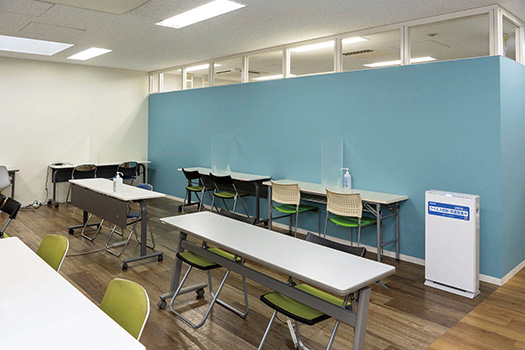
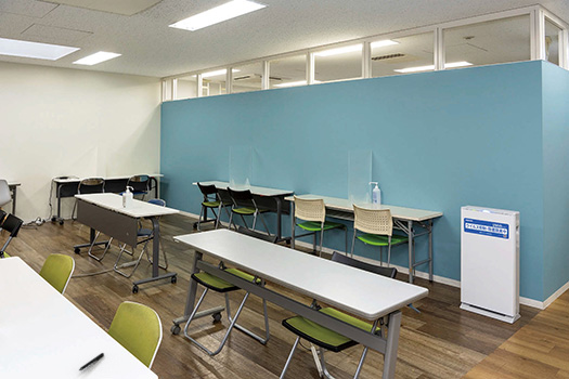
+ pen [78,352,105,371]
